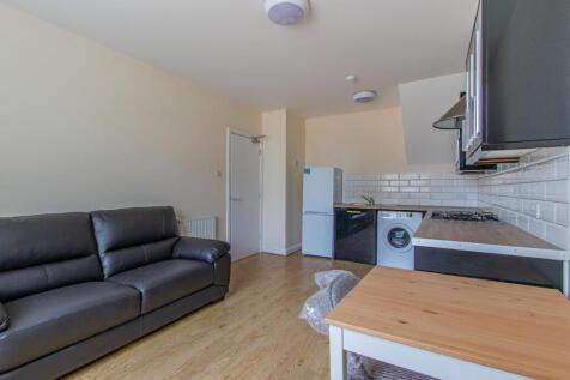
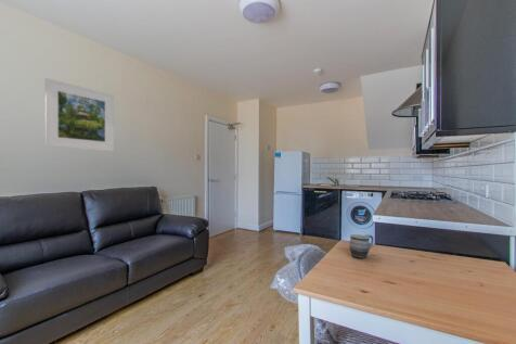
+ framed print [44,77,115,152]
+ mug [348,233,374,259]
